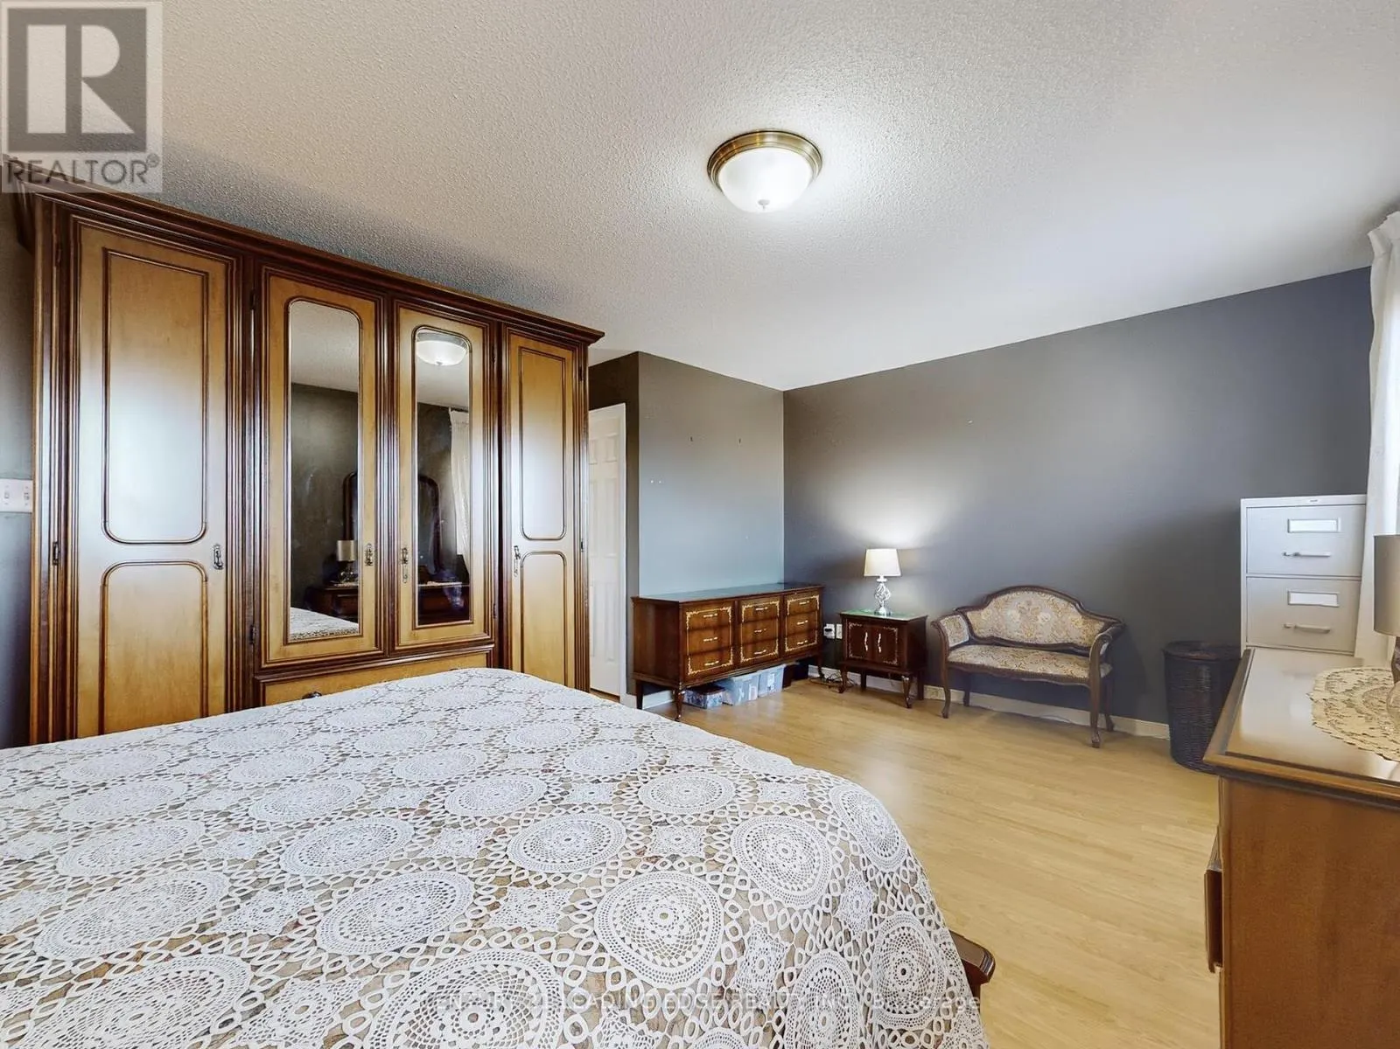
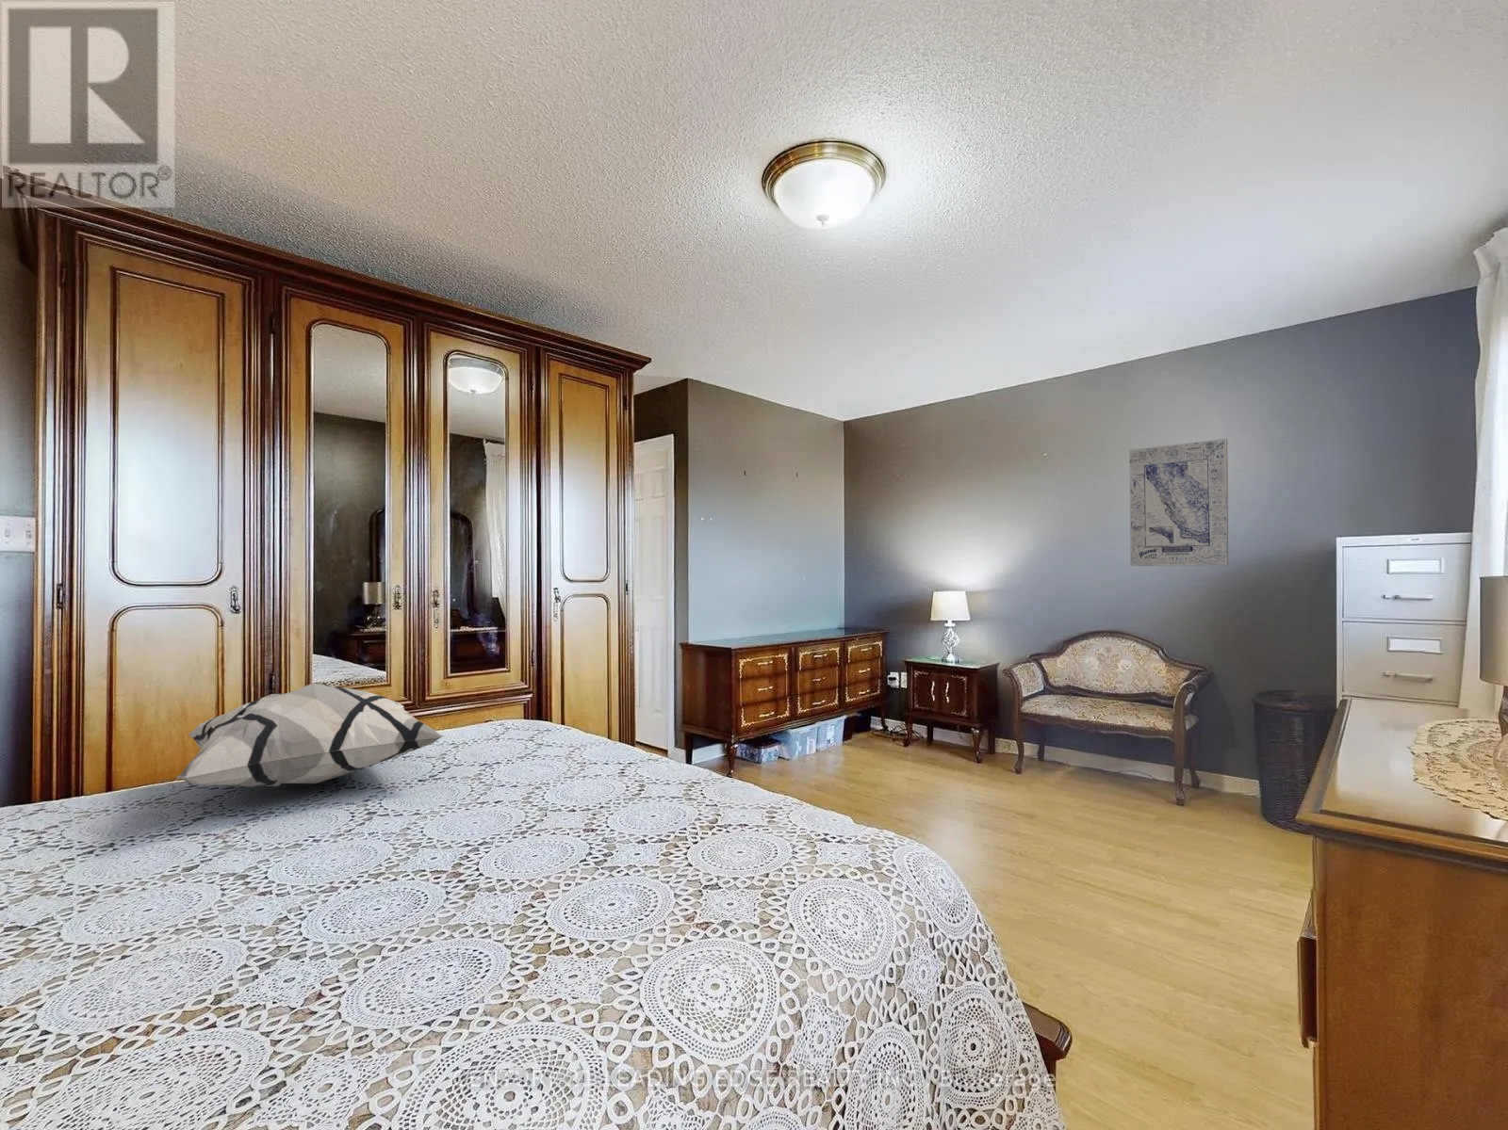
+ decorative pillow [176,683,445,788]
+ wall art [1128,438,1229,567]
